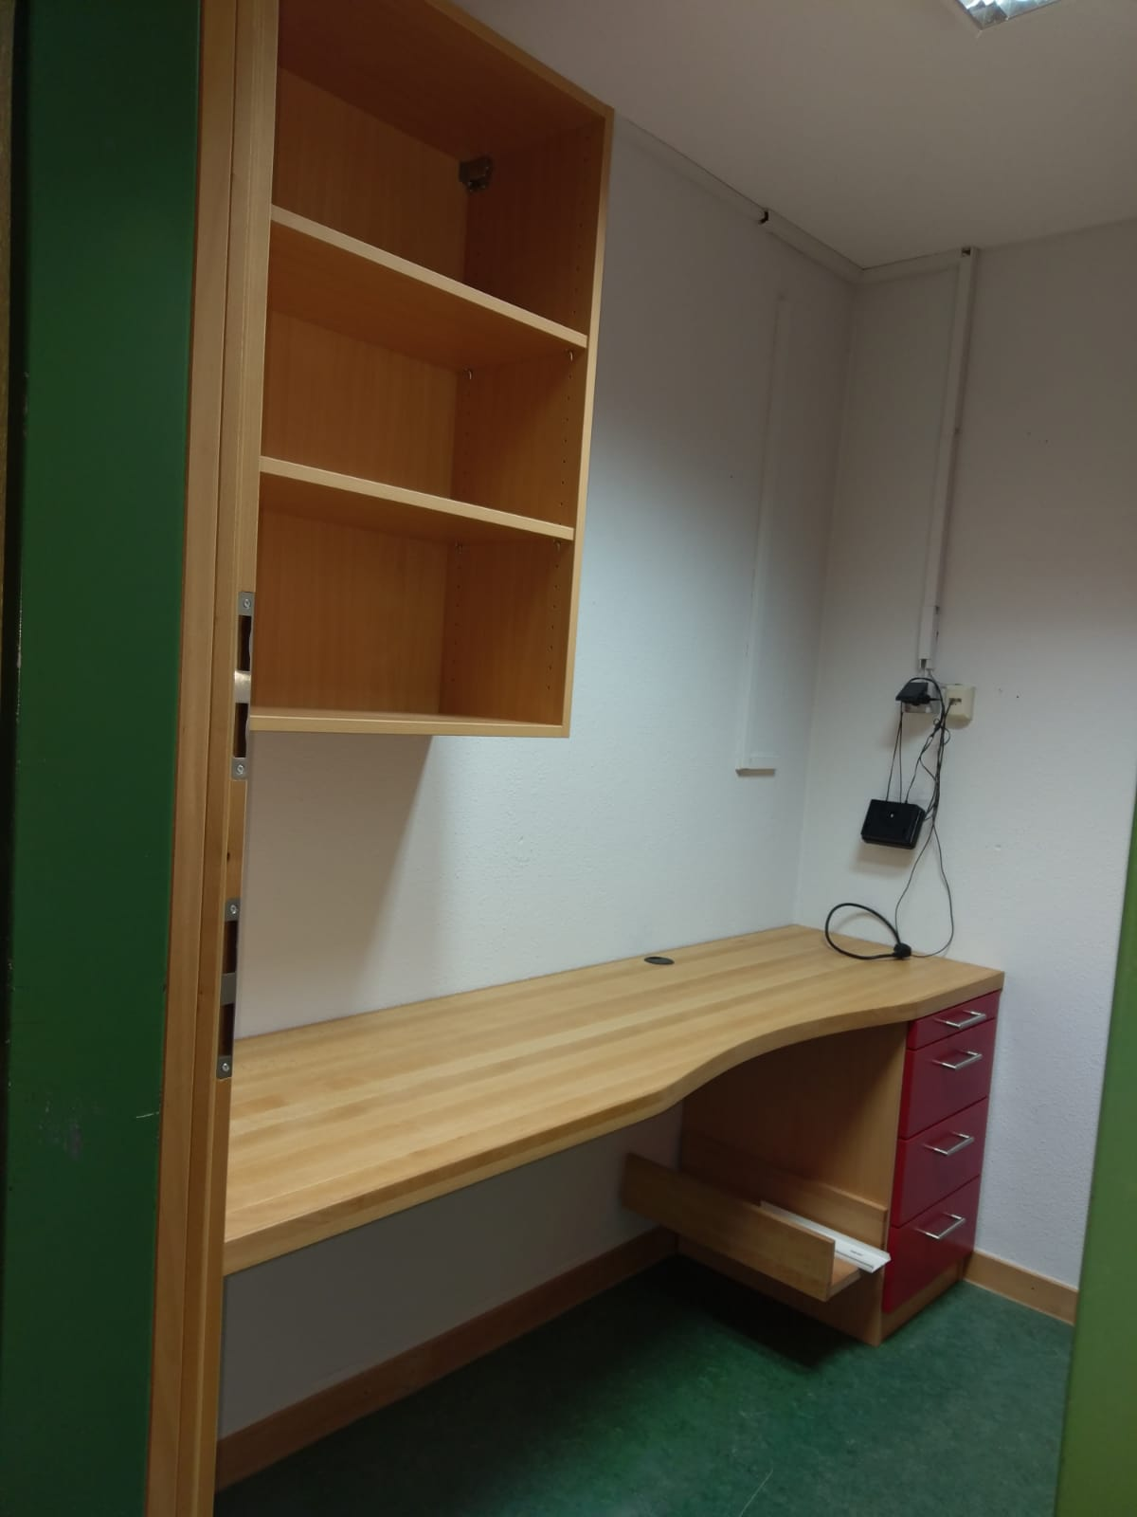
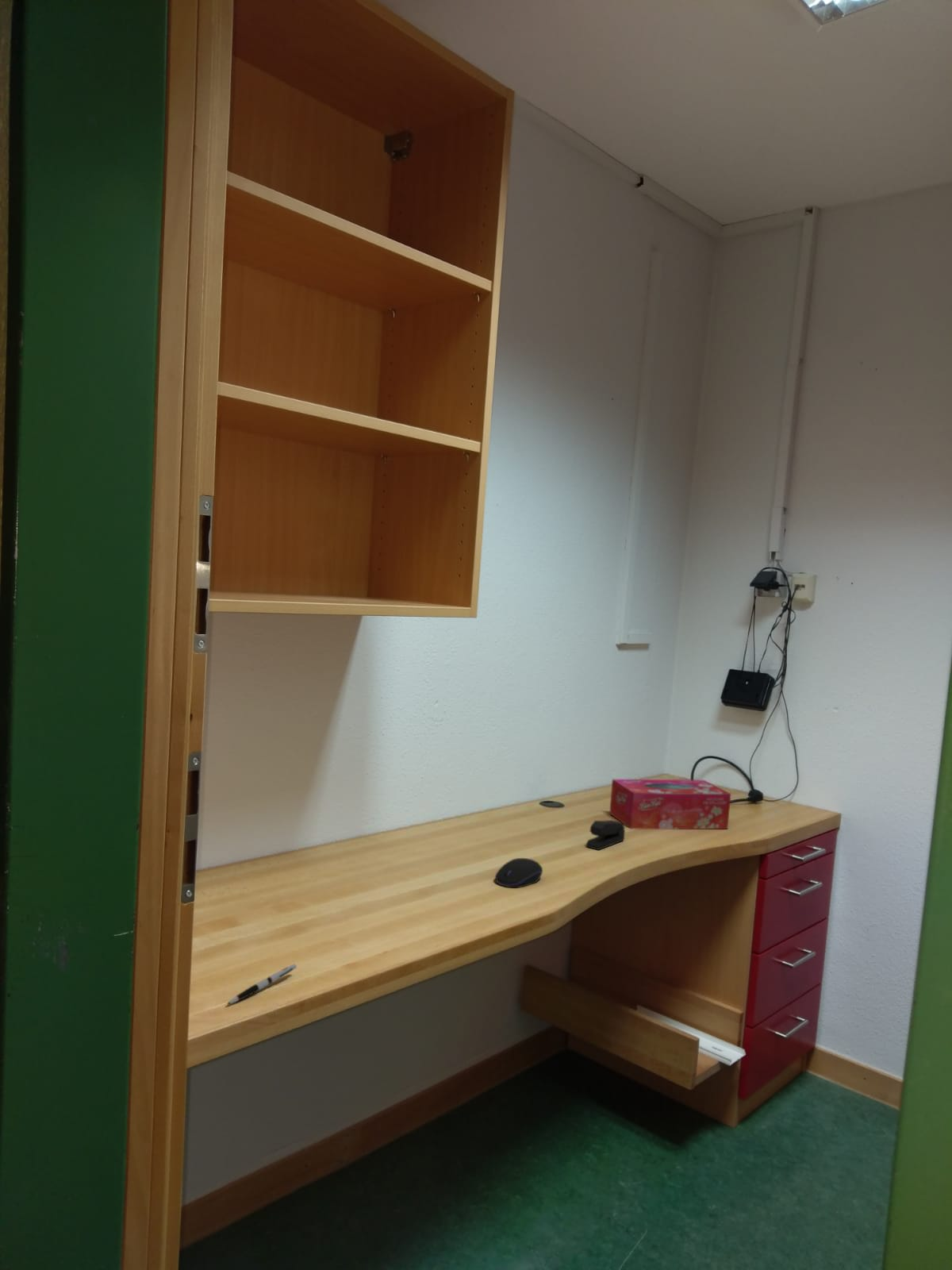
+ tissue box [608,779,731,830]
+ pen [226,963,298,1005]
+ stapler [585,819,626,851]
+ computer mouse [494,857,543,888]
